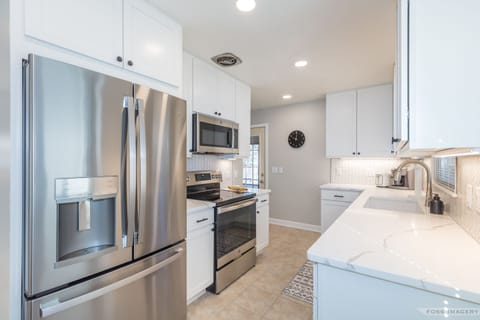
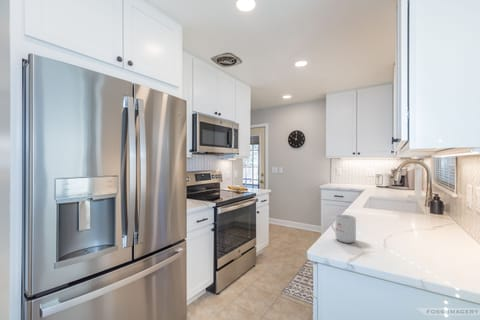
+ mug [330,214,357,244]
